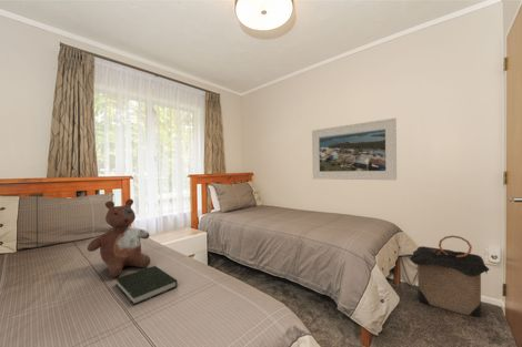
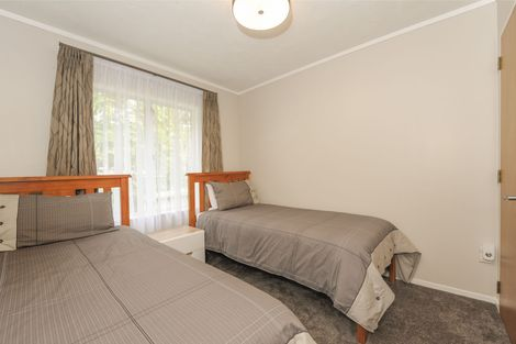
- laundry hamper [409,234,490,318]
- book [114,265,179,306]
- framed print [311,118,398,181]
- stuffed bear [87,197,151,278]
